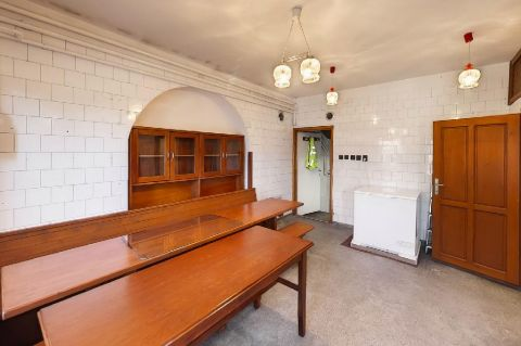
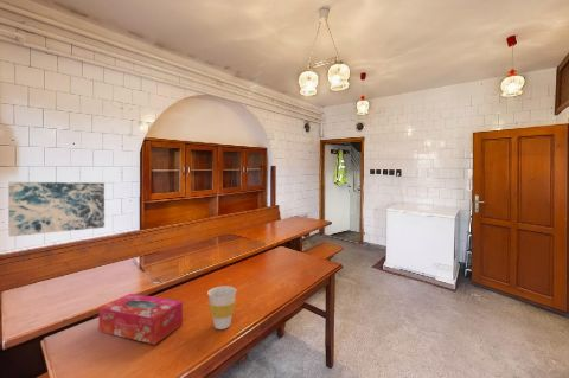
+ wall art [7,181,106,237]
+ cup [206,286,237,331]
+ tissue box [97,293,184,346]
